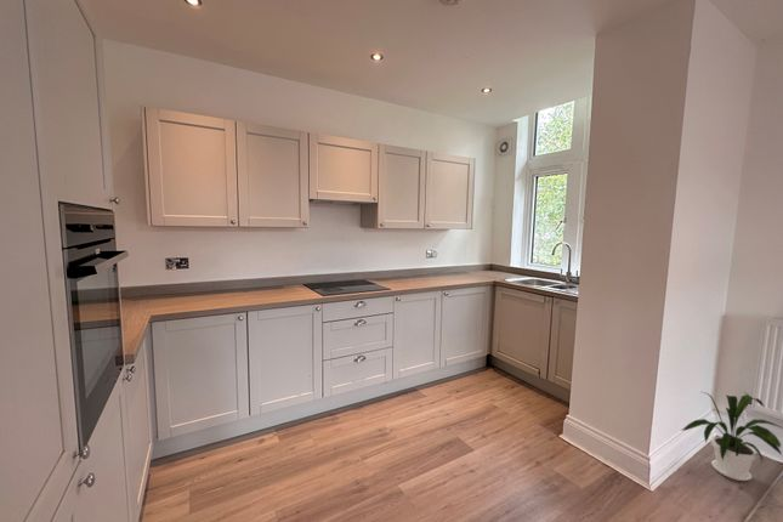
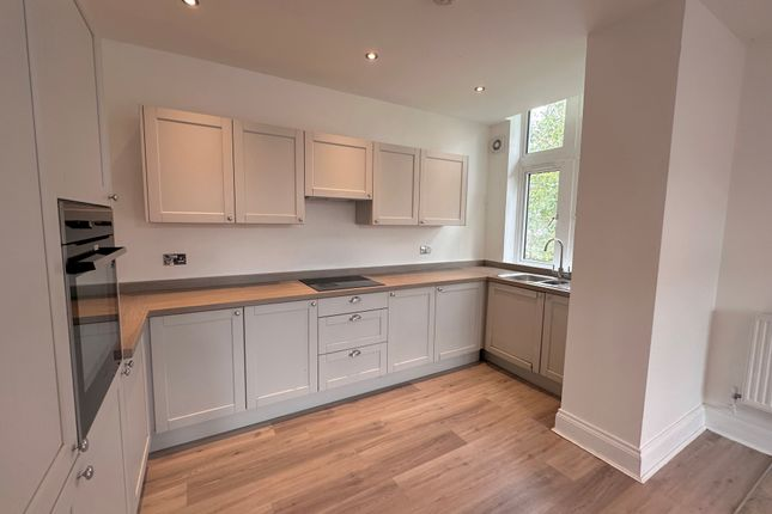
- house plant [680,391,783,482]
